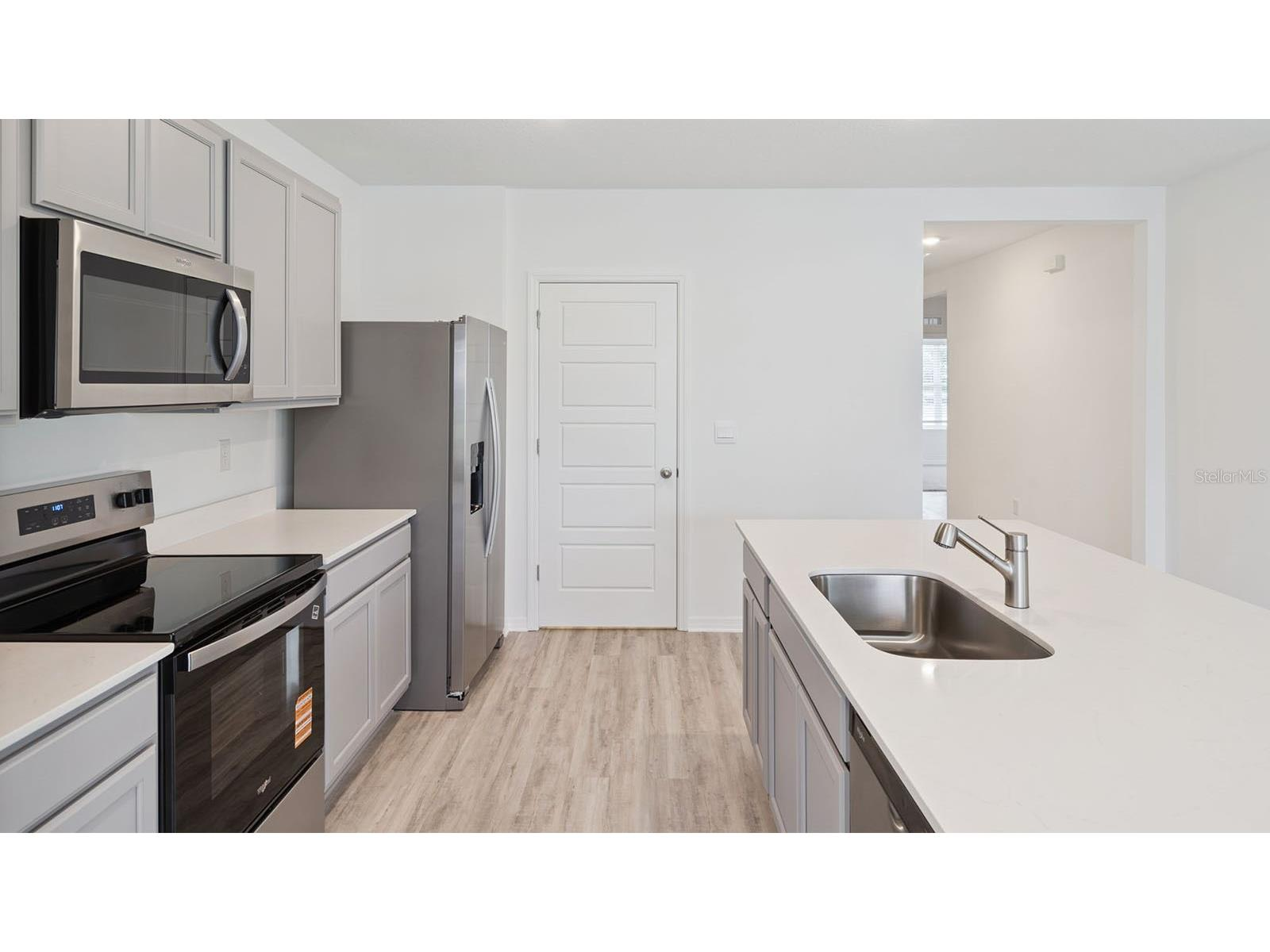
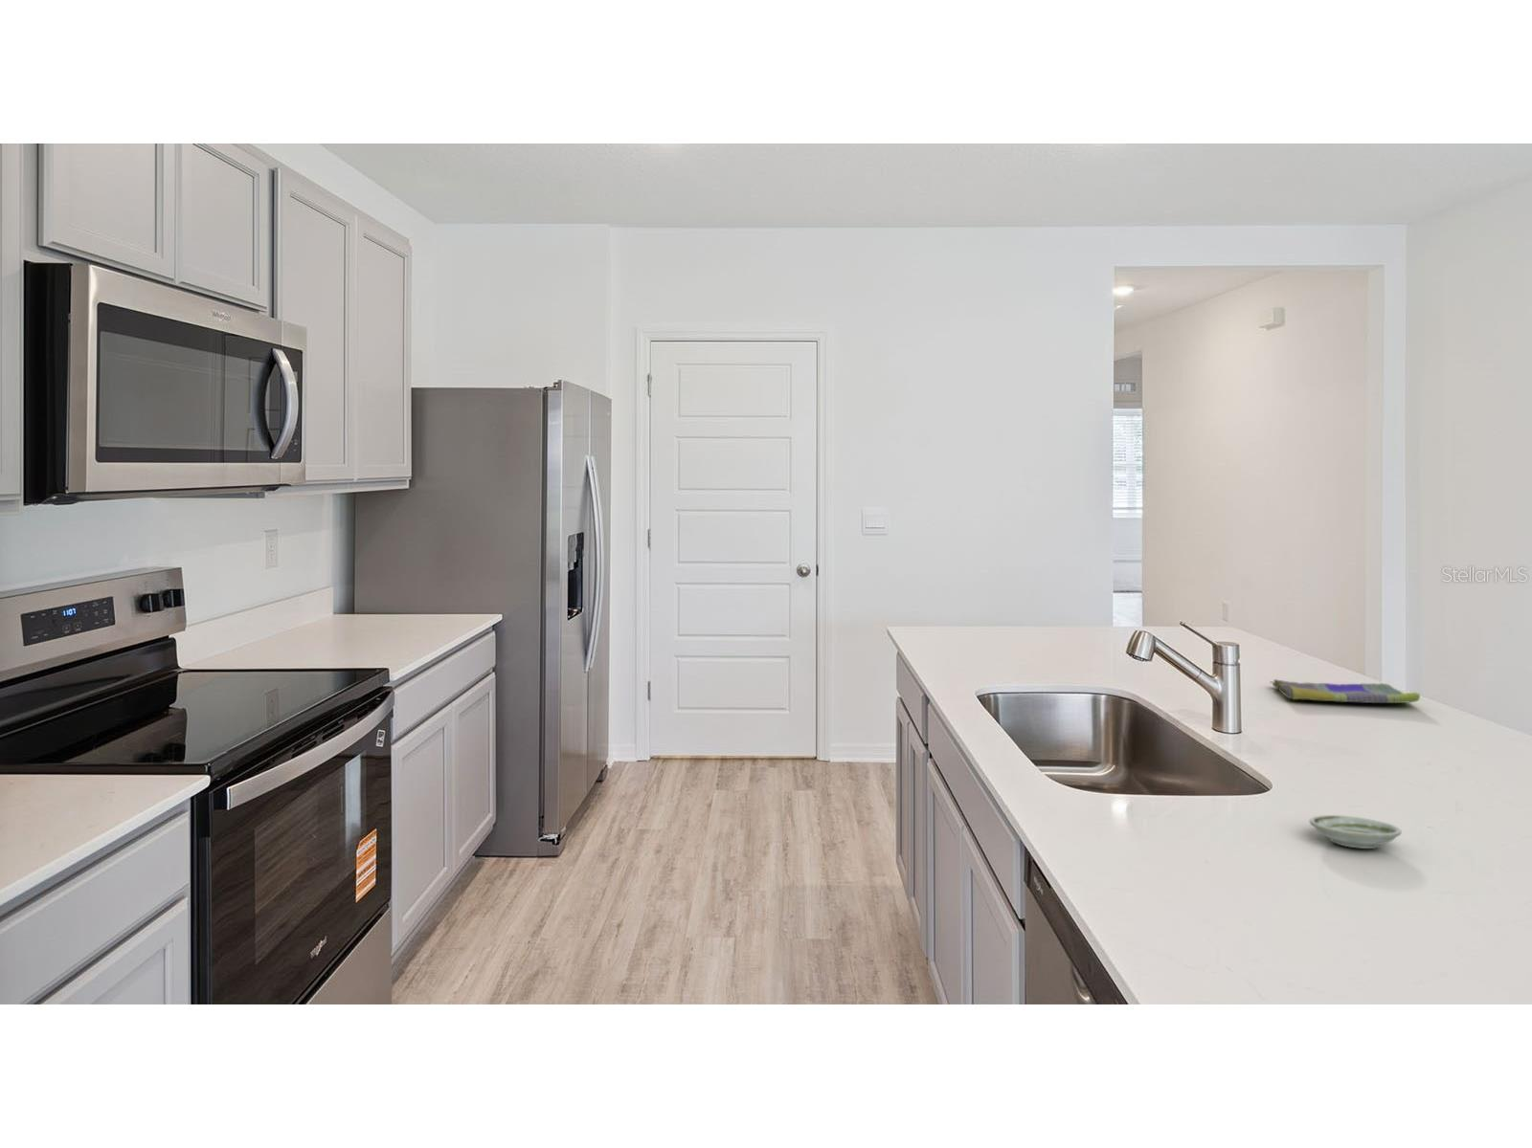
+ dish towel [1269,678,1421,704]
+ saucer [1309,814,1402,849]
